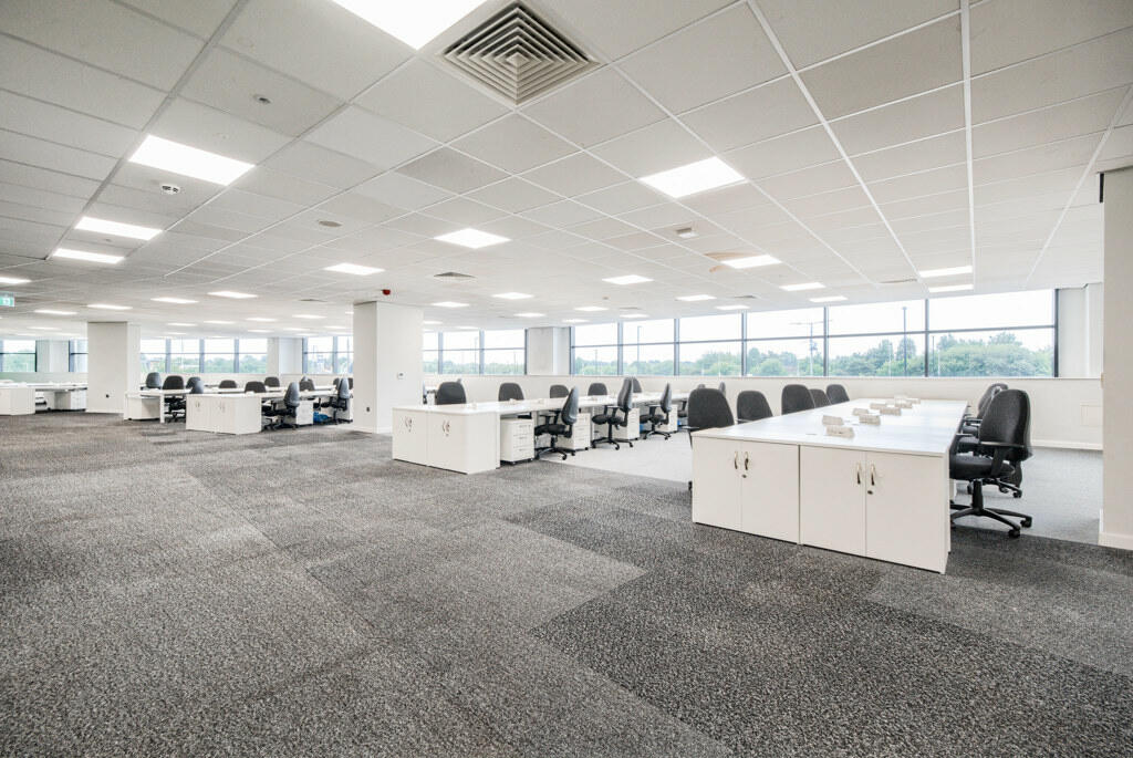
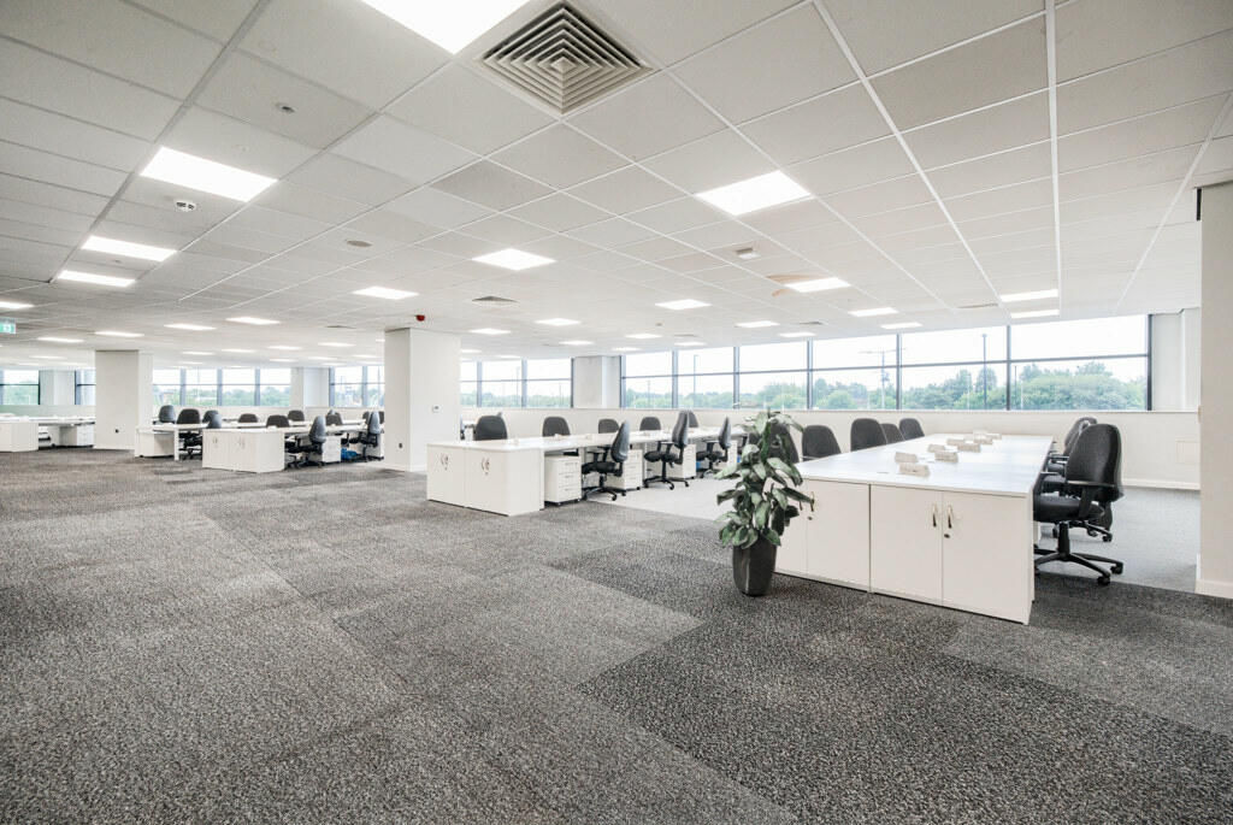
+ indoor plant [708,401,814,596]
